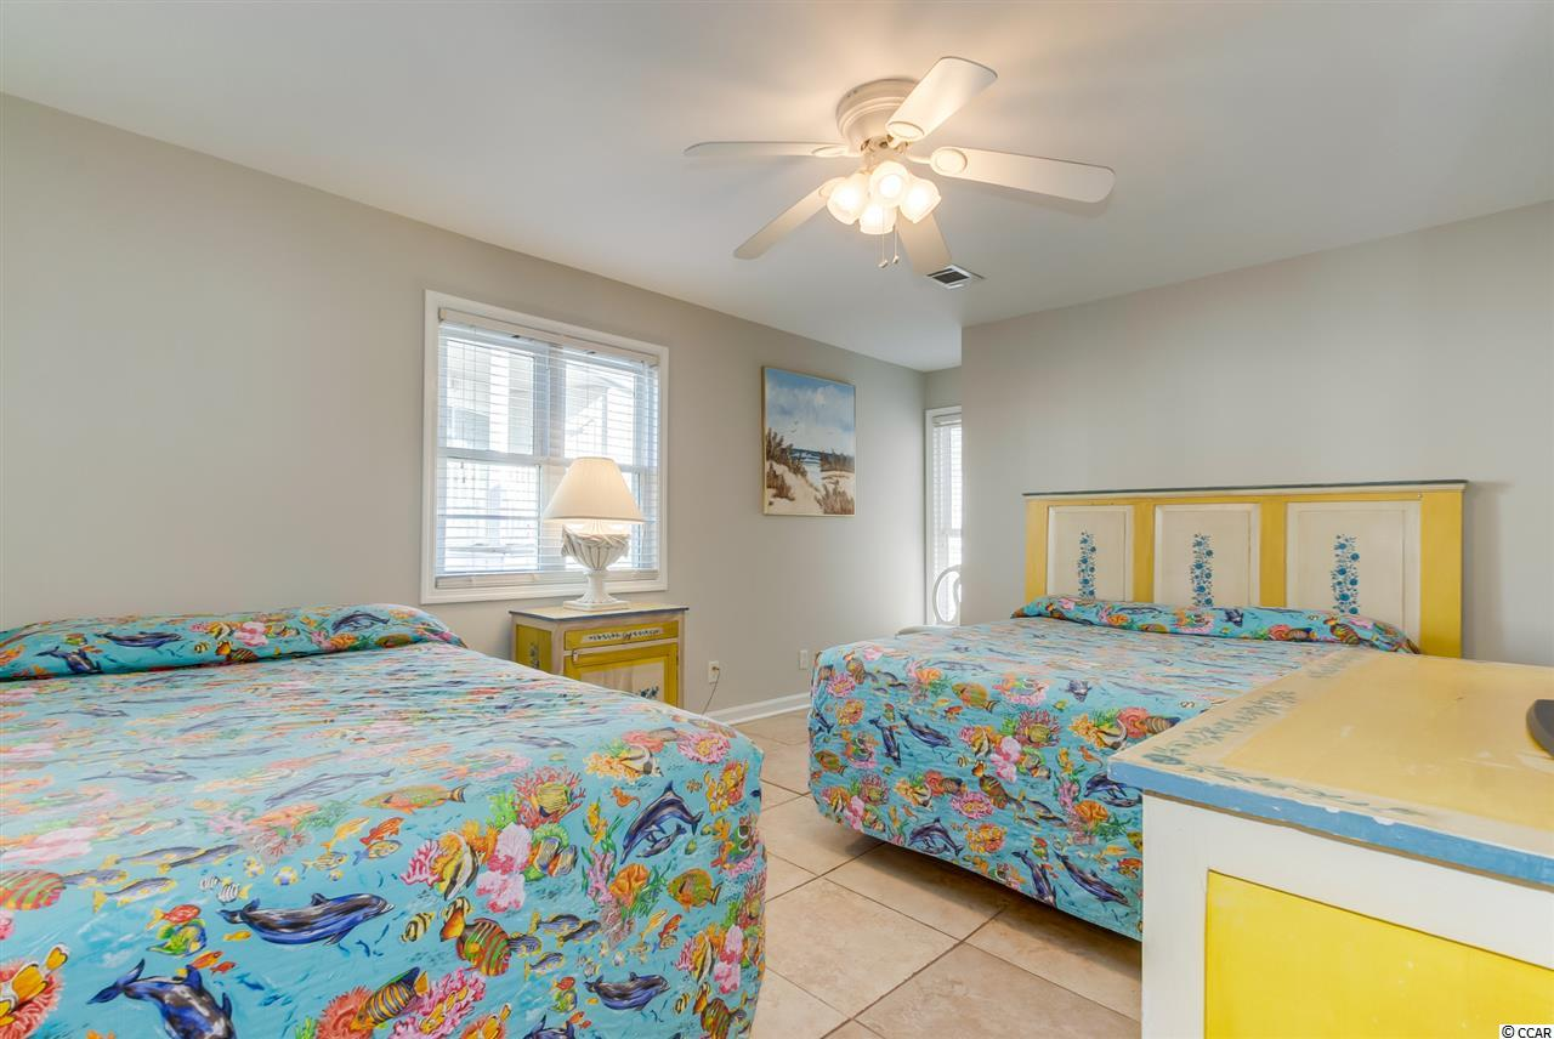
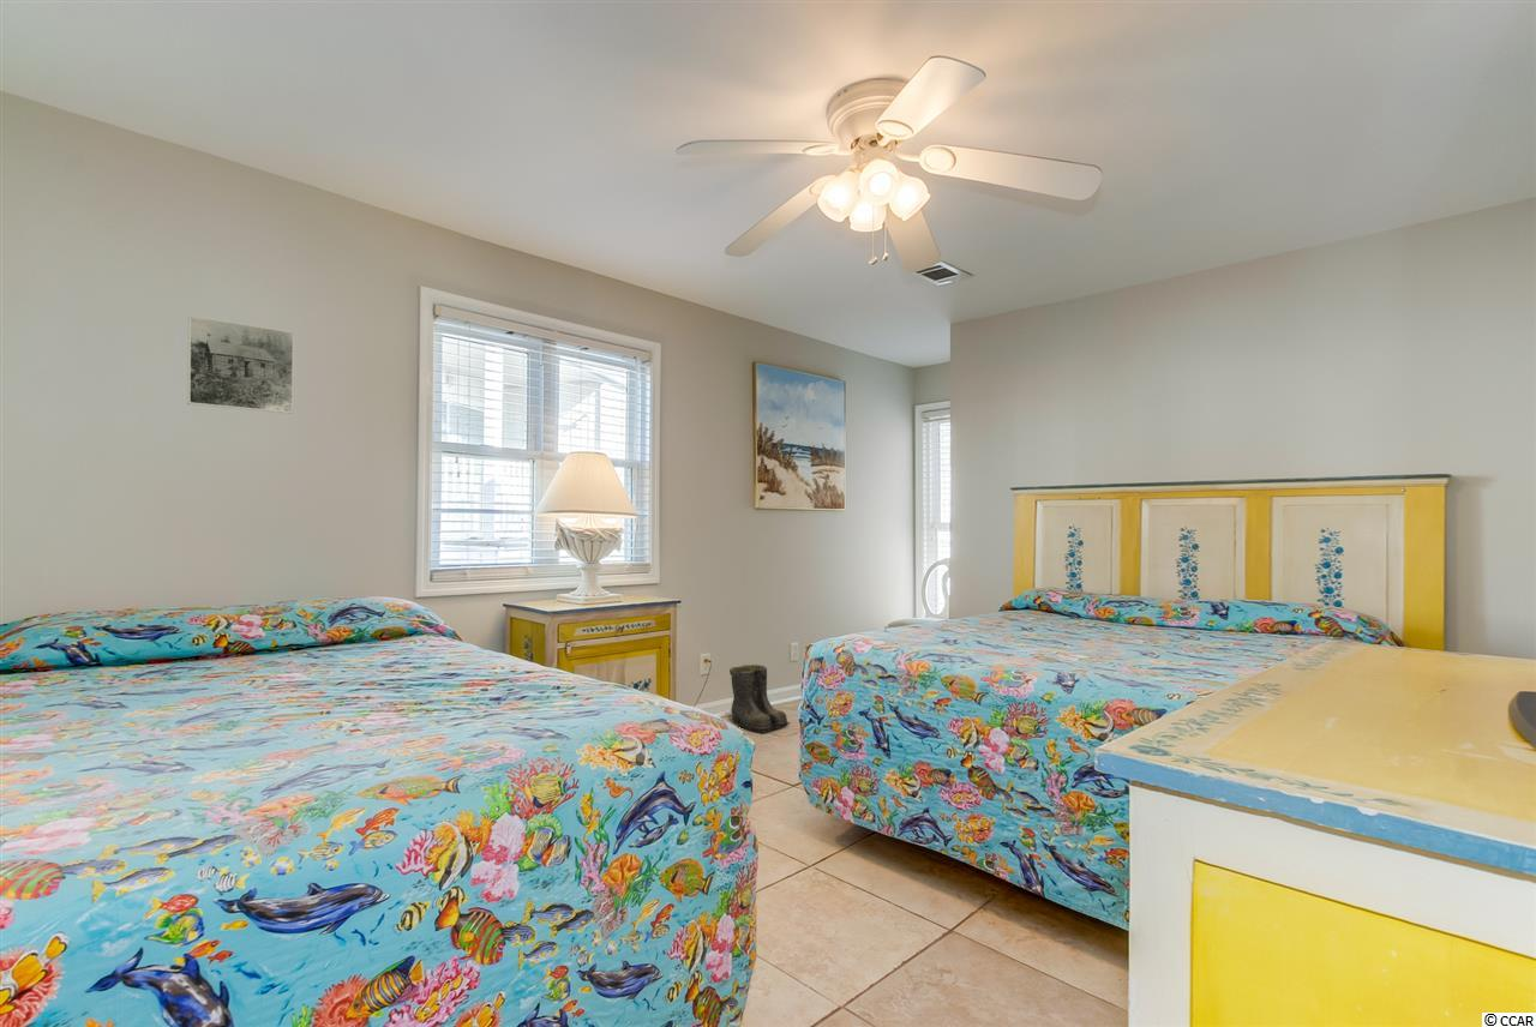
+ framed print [186,314,295,415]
+ boots [728,663,792,734]
